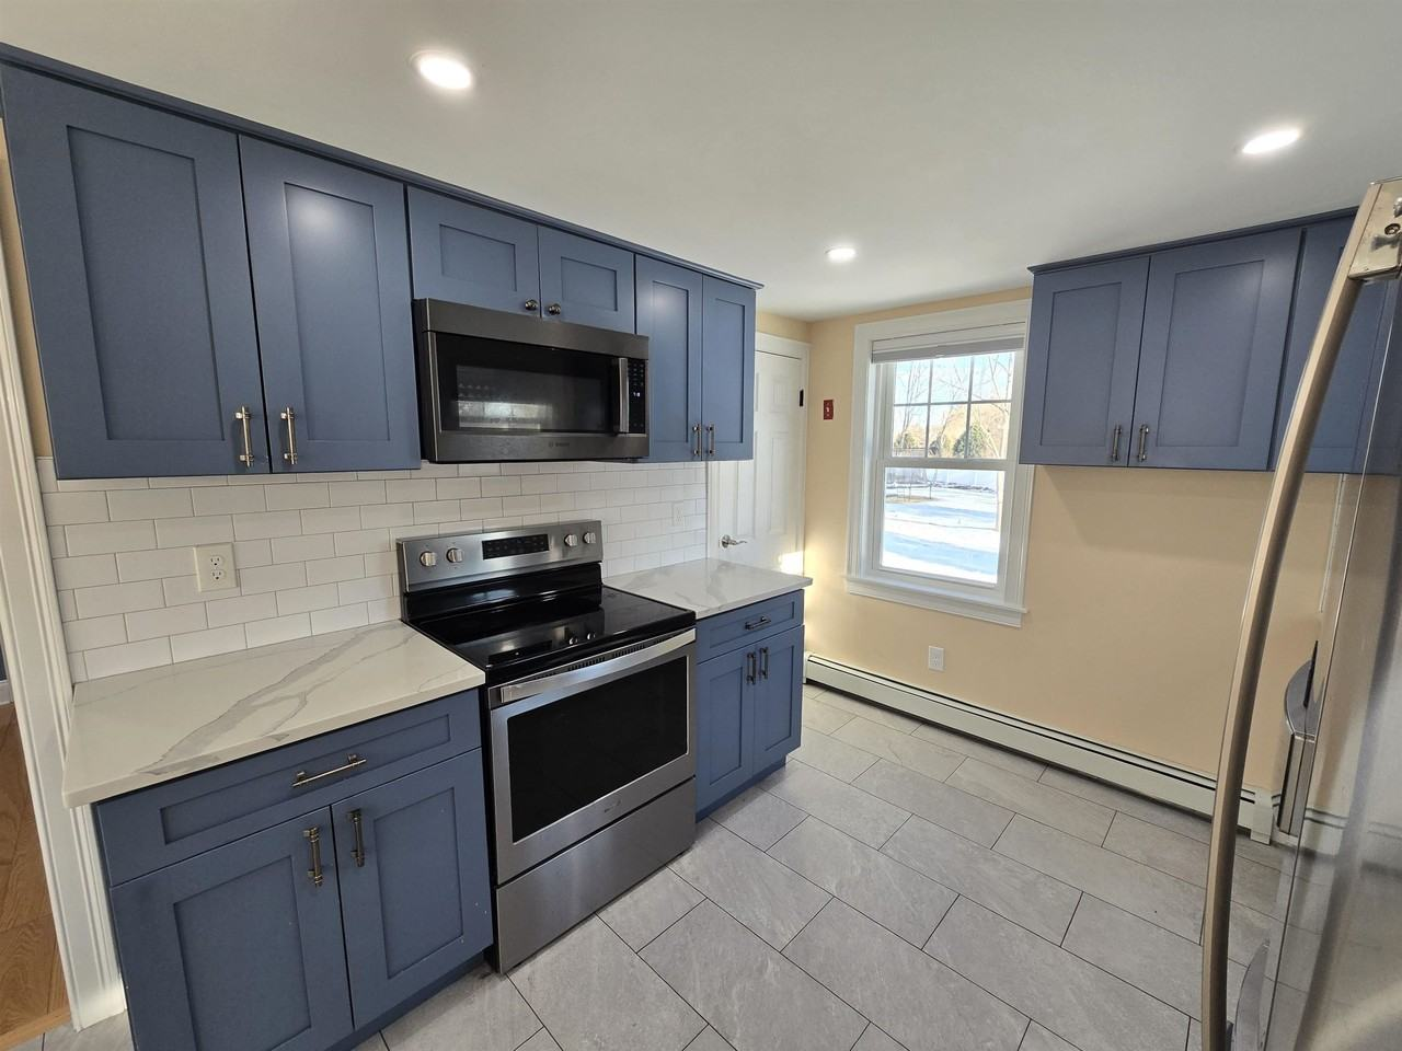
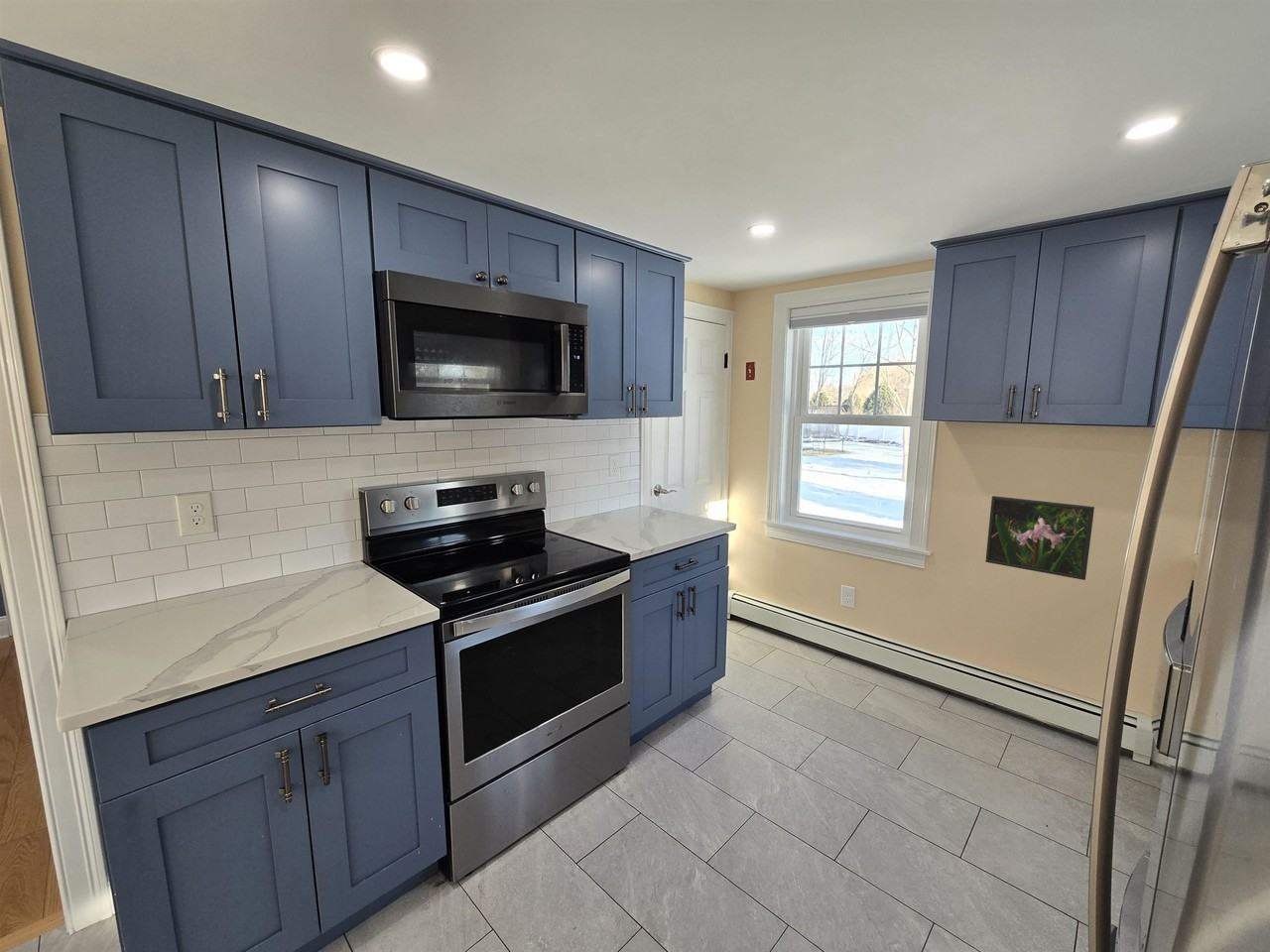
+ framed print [984,495,1095,581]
